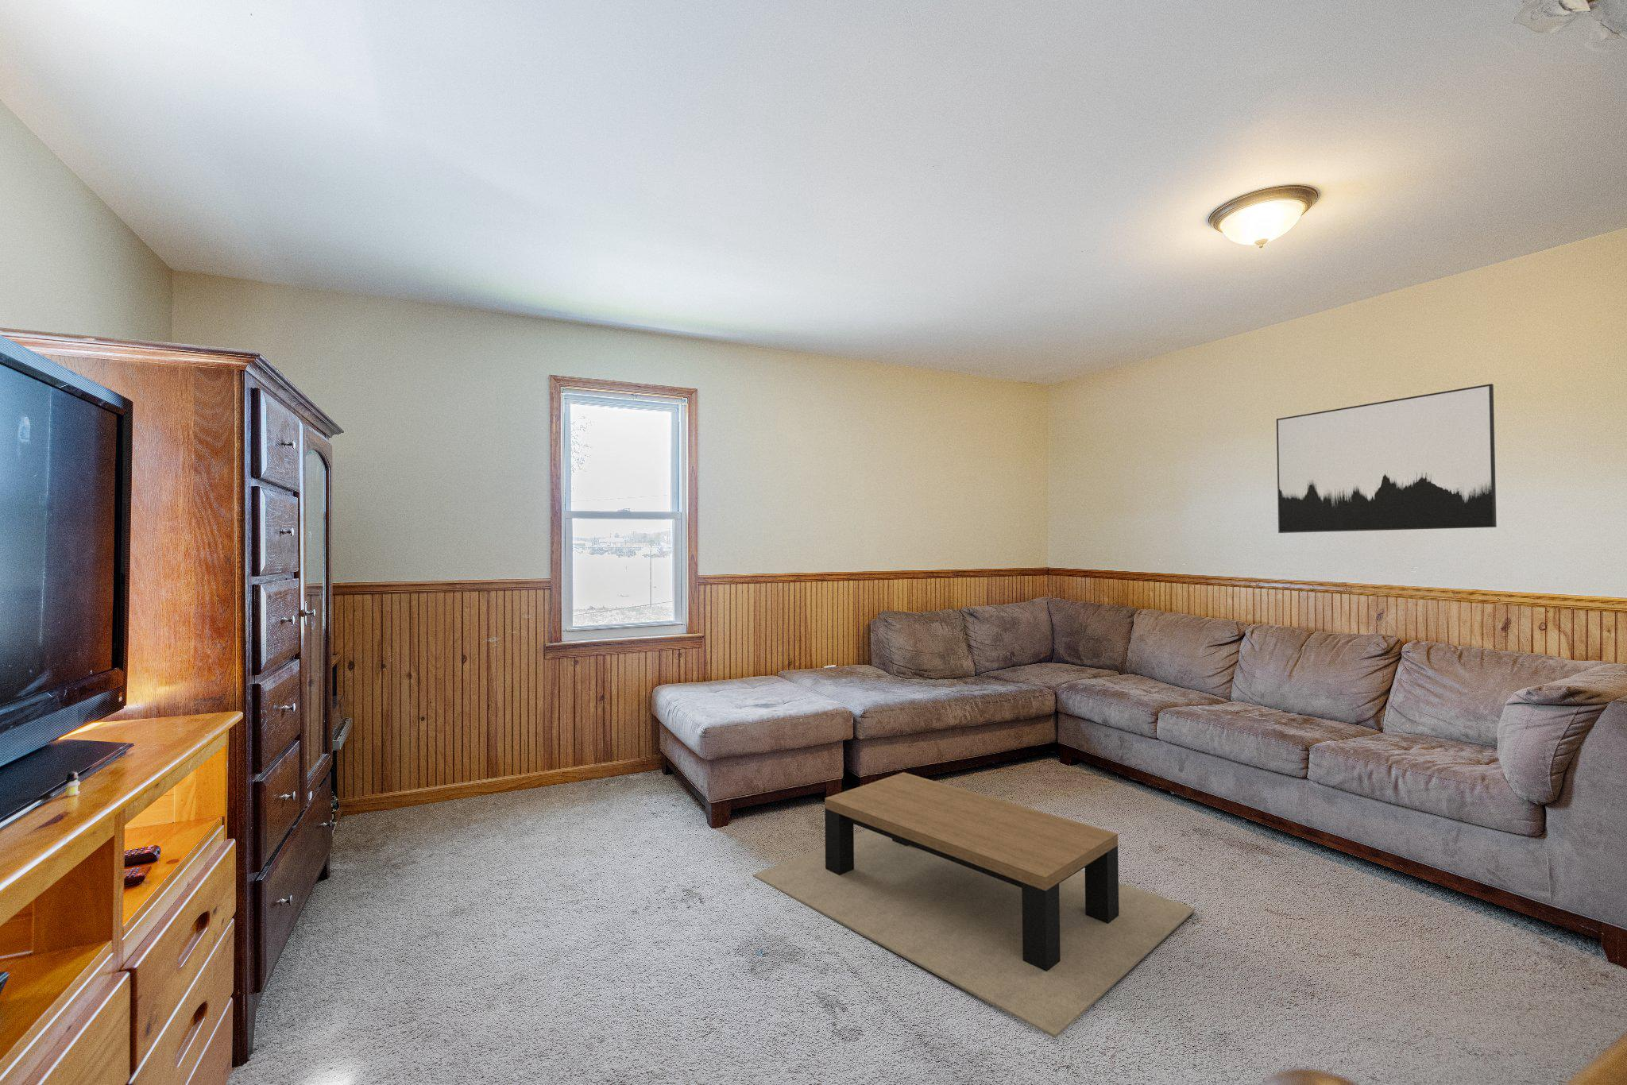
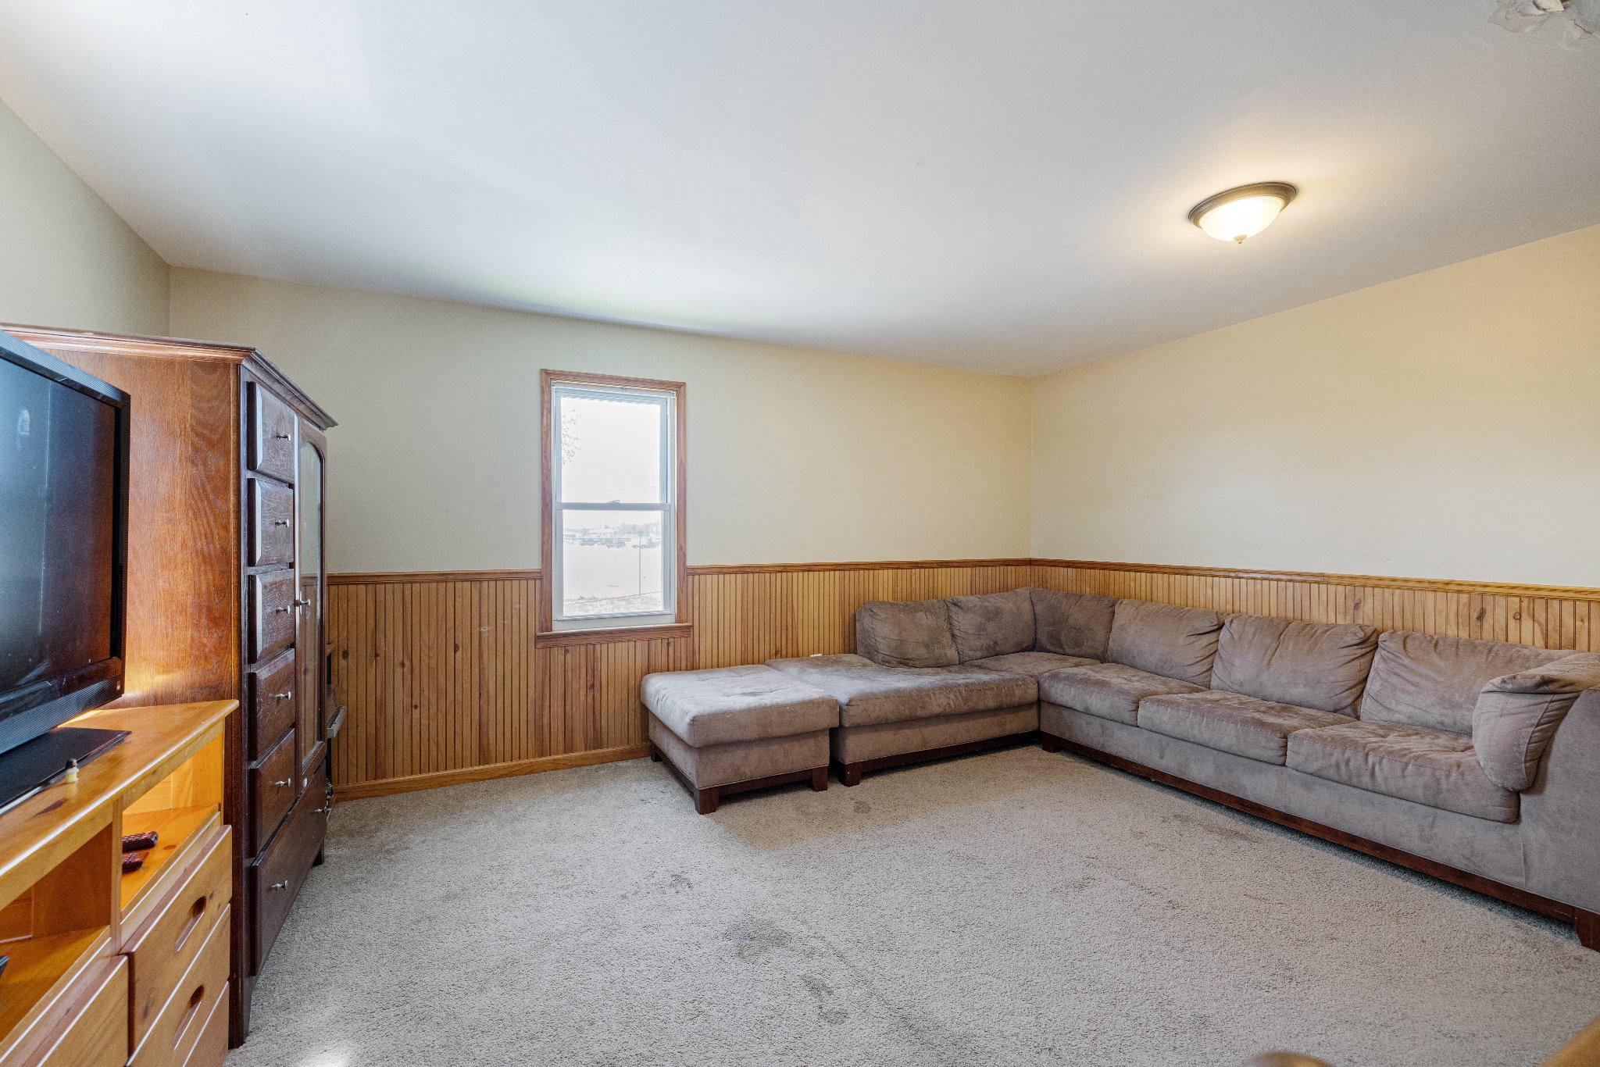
- wall art [1276,383,1497,534]
- coffee table [752,771,1196,1039]
